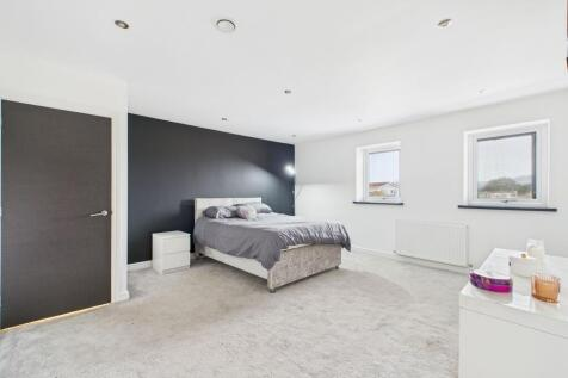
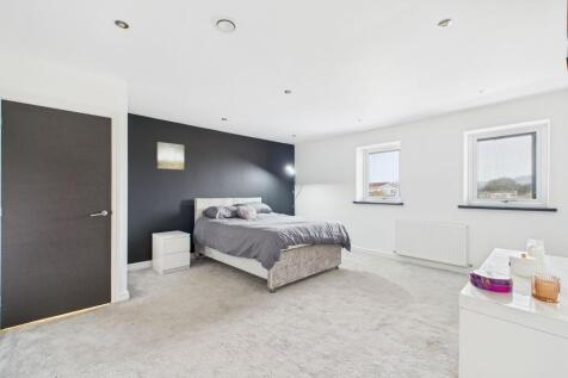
+ wall art [156,141,185,171]
